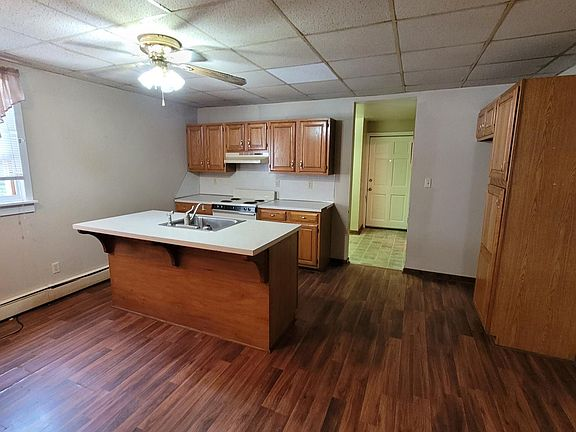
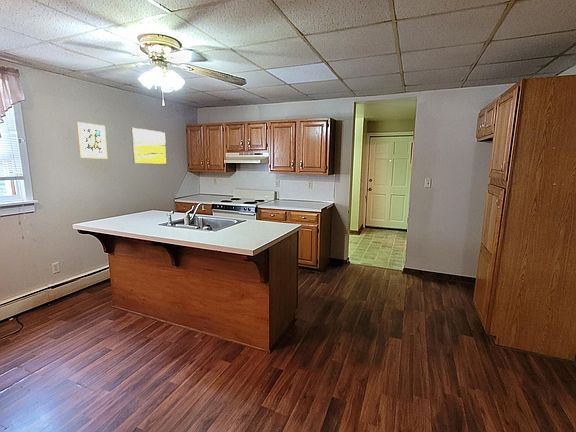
+ wall art [76,121,108,160]
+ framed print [130,127,168,166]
